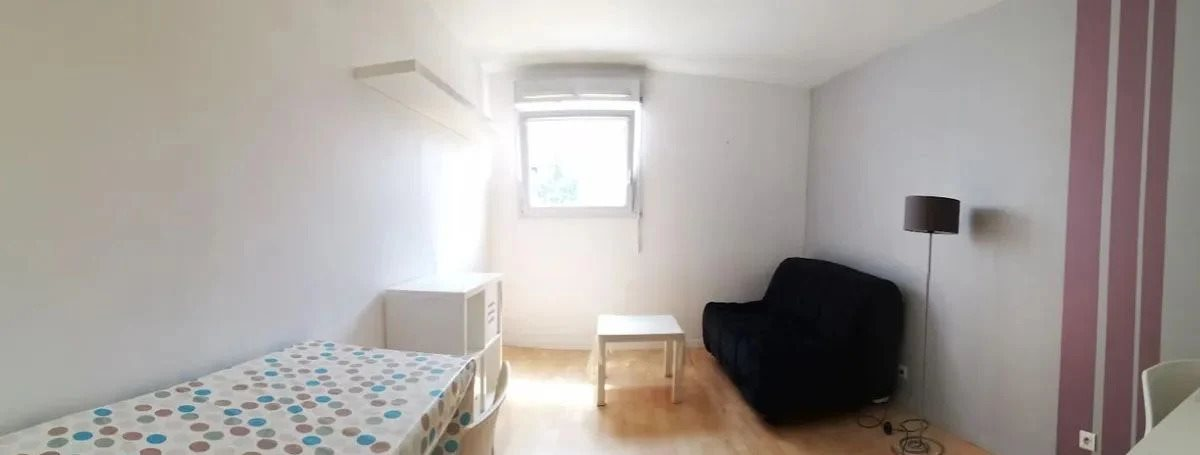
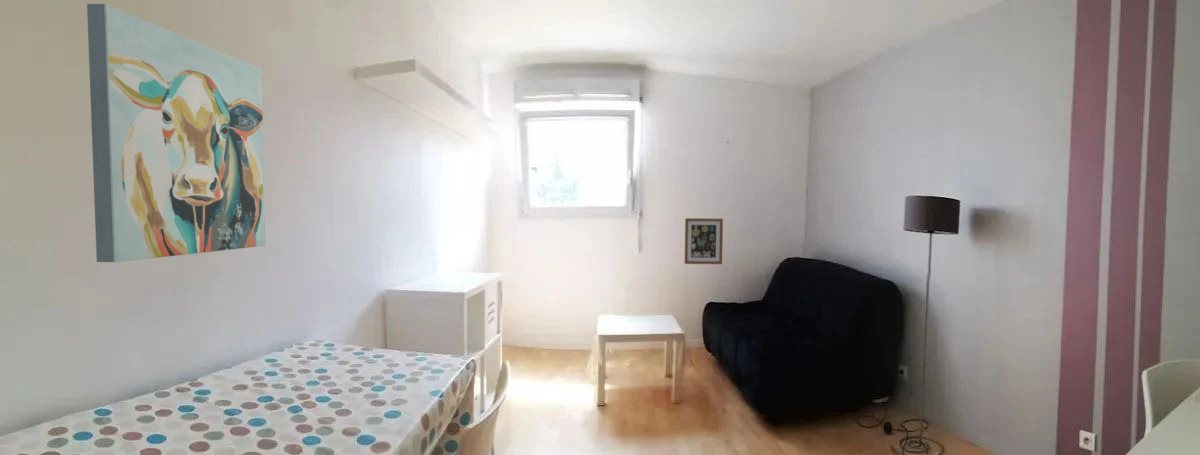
+ wall art [684,217,724,265]
+ wall art [86,3,266,263]
